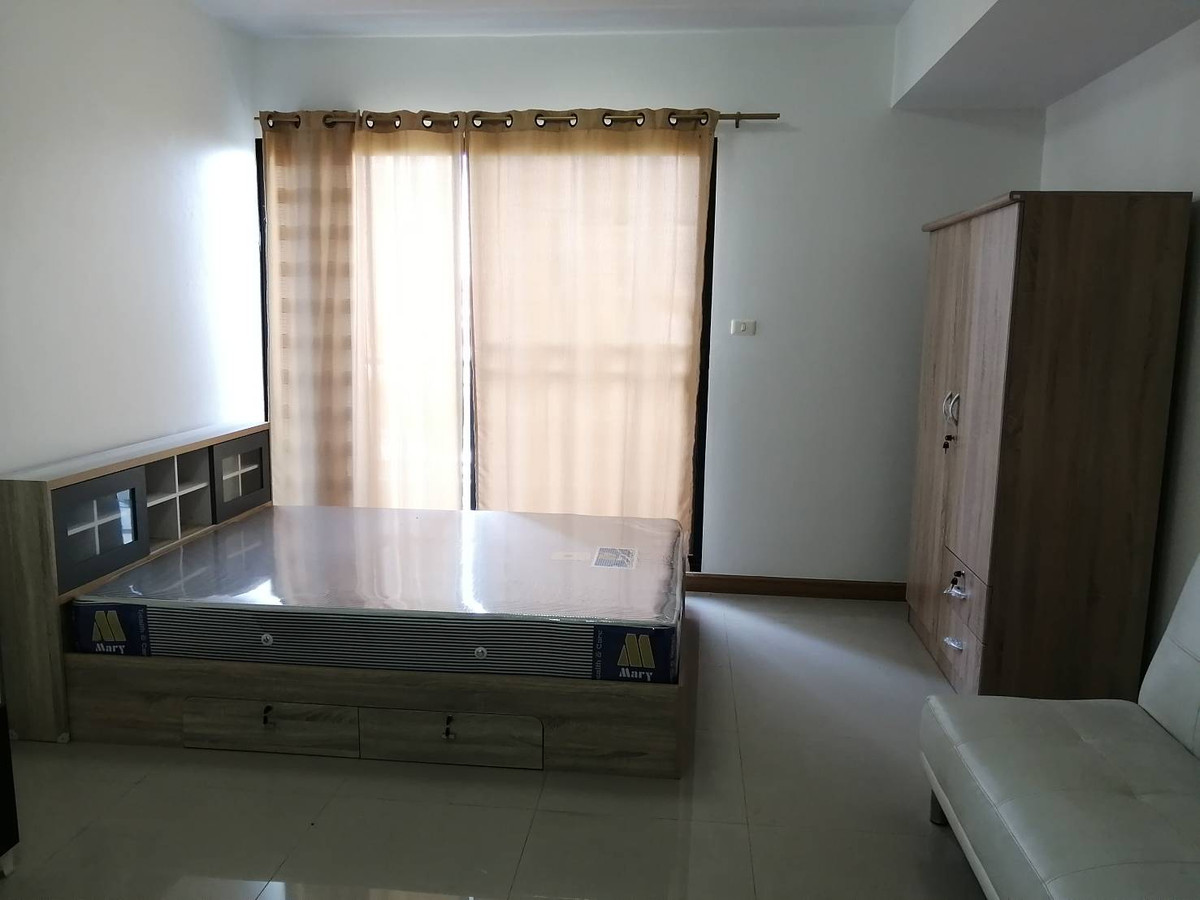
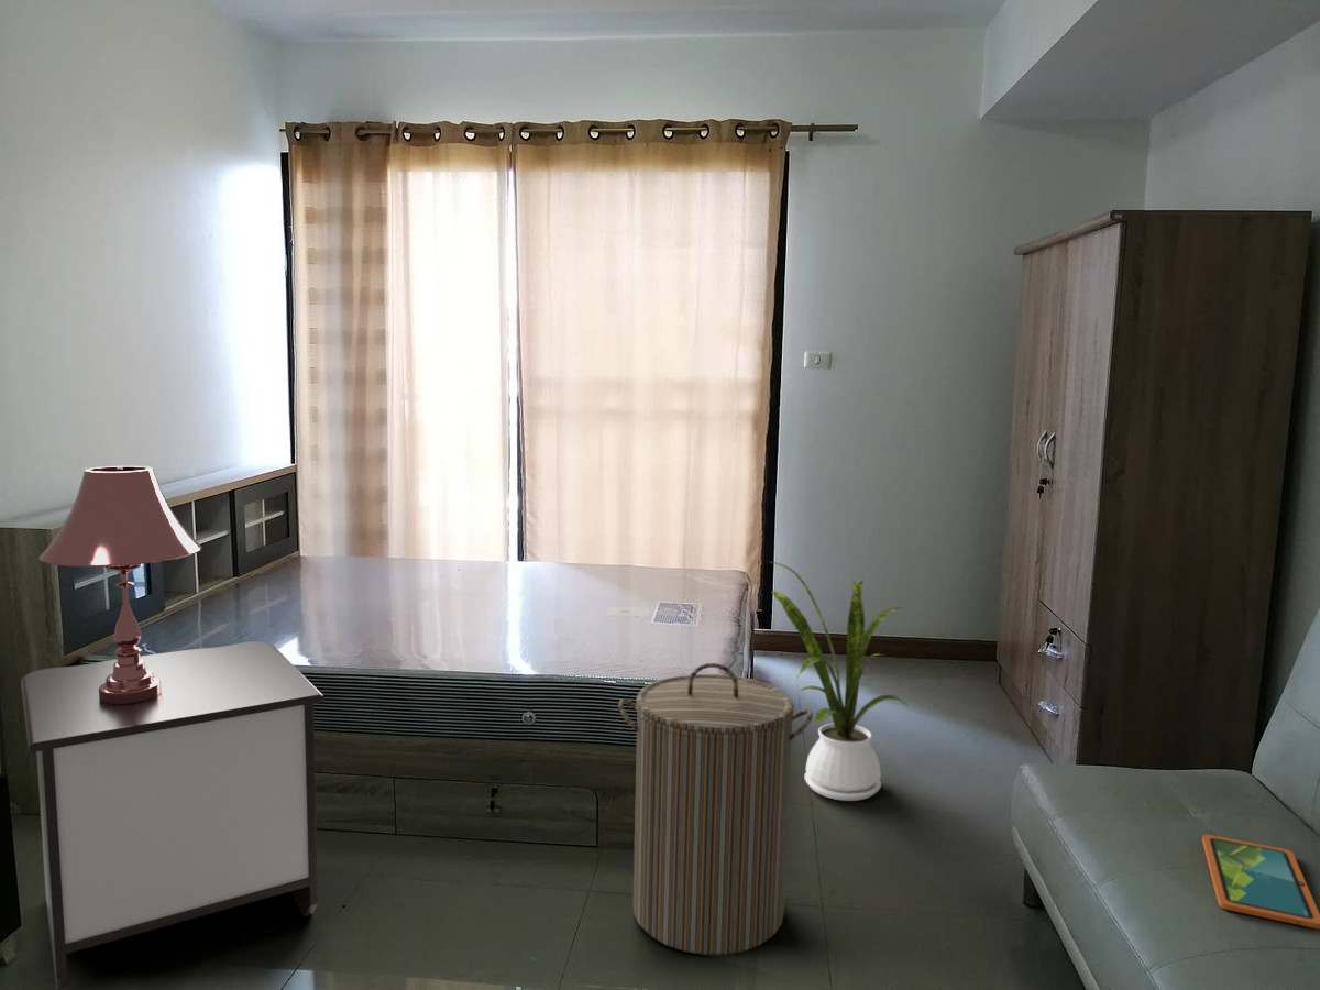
+ nightstand [20,640,326,990]
+ table lamp [37,465,204,705]
+ laundry hamper [617,662,814,956]
+ house plant [767,560,910,802]
+ tablet [1201,834,1320,930]
